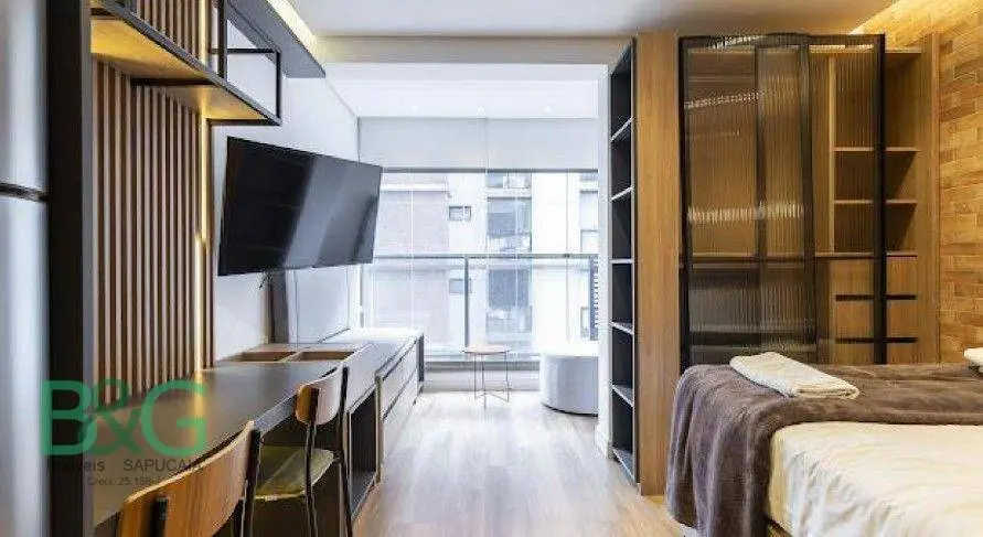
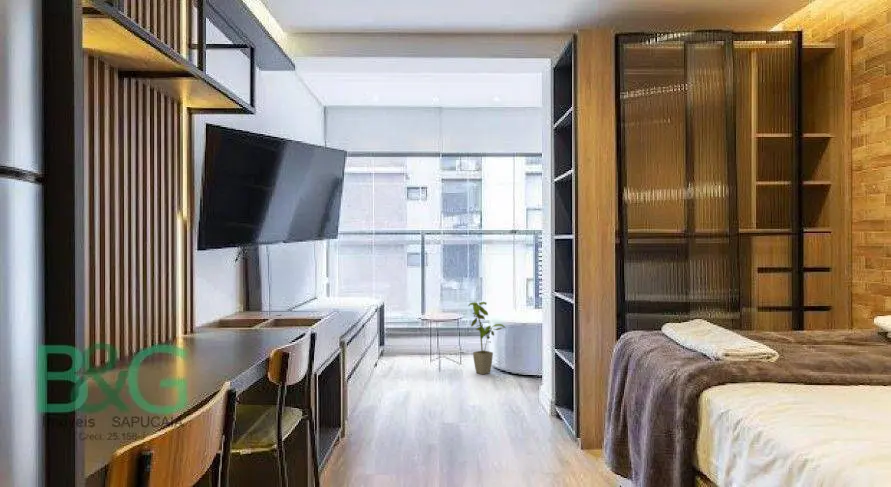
+ house plant [467,301,507,375]
